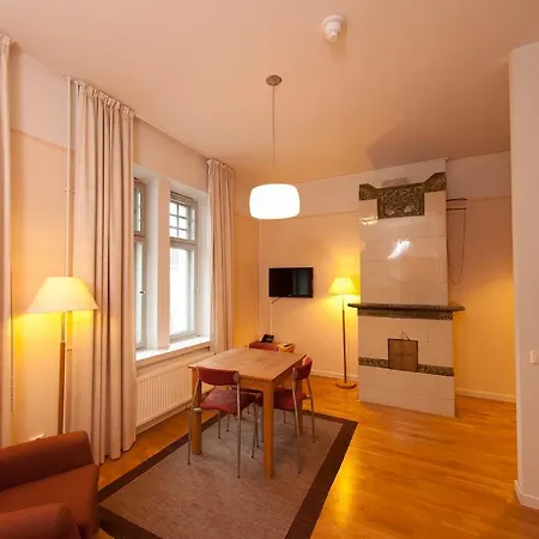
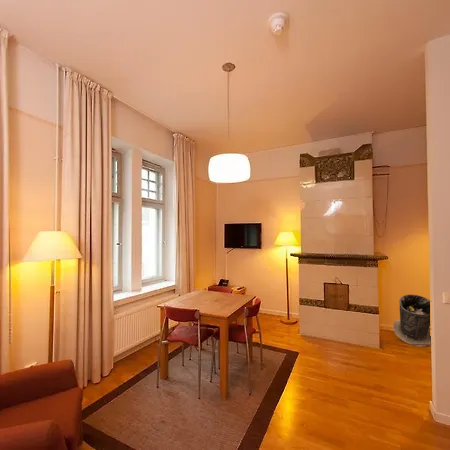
+ trash can [392,294,432,347]
